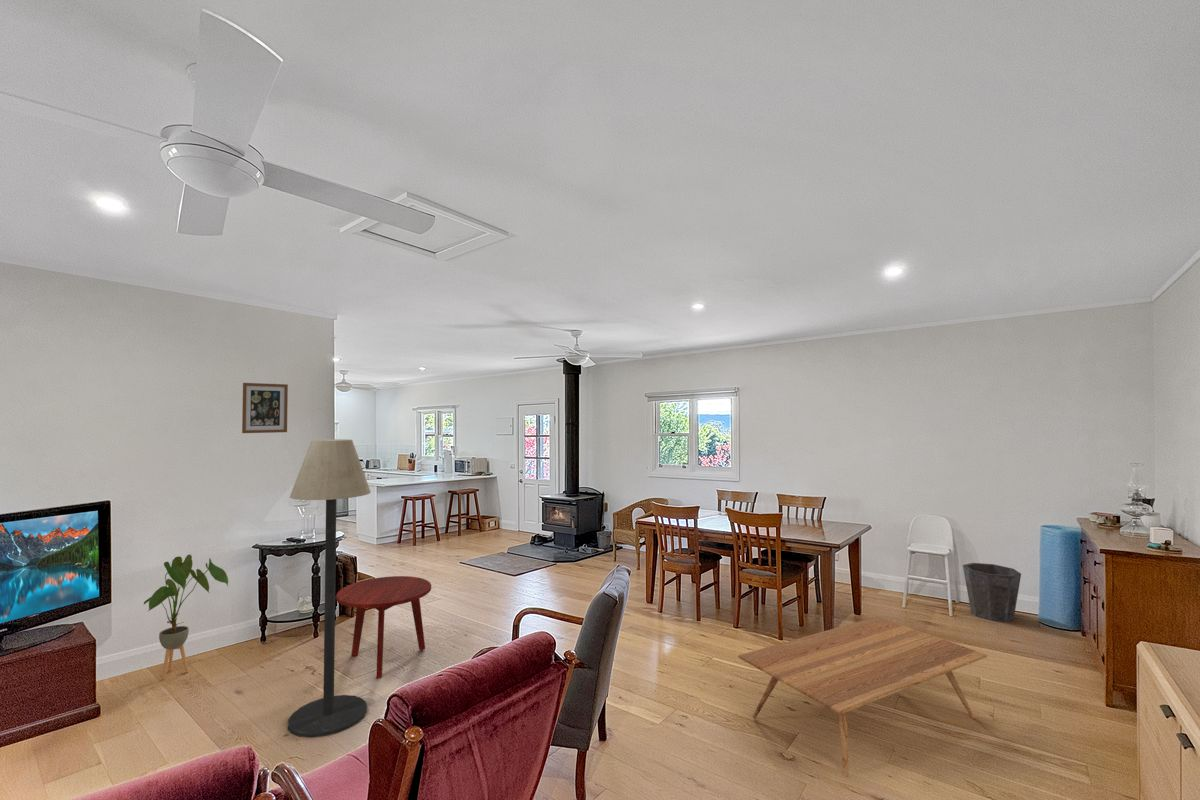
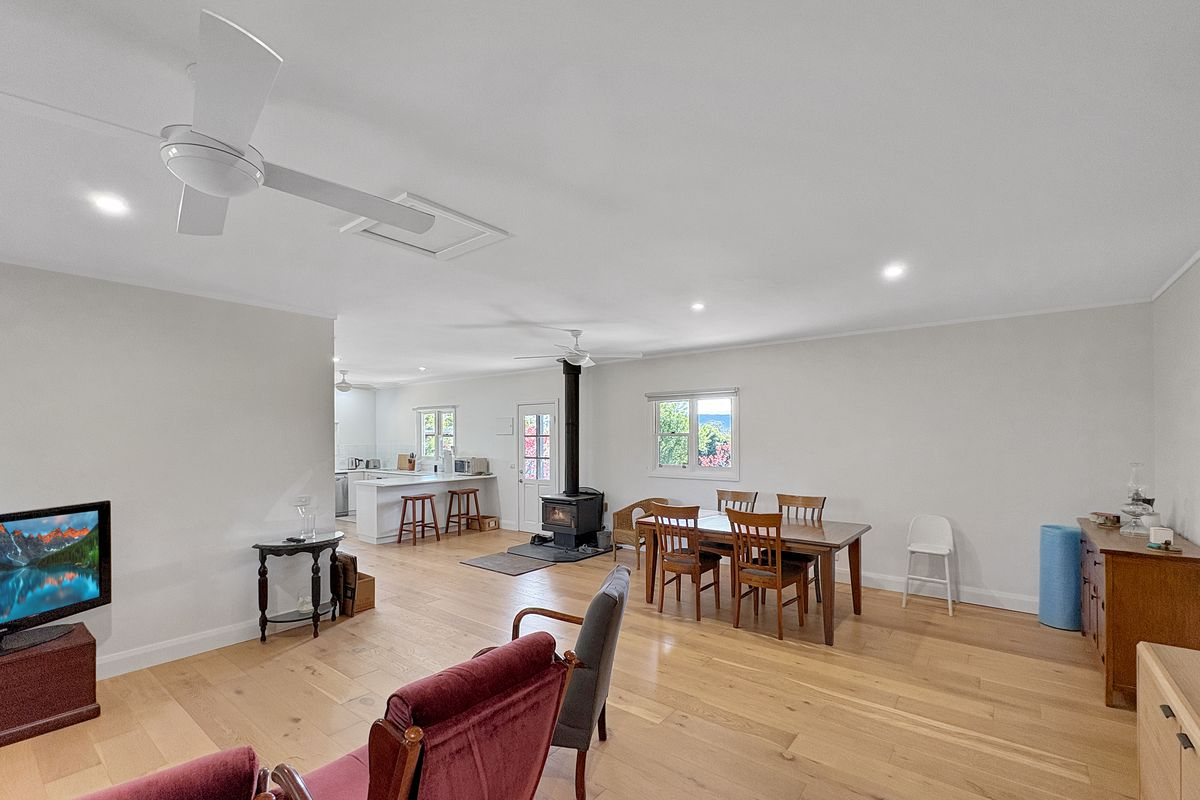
- wall art [241,382,289,434]
- coffee table [737,616,988,778]
- floor lamp [287,438,372,739]
- house plant [143,554,229,681]
- side table [335,575,432,680]
- waste bin [962,562,1022,623]
